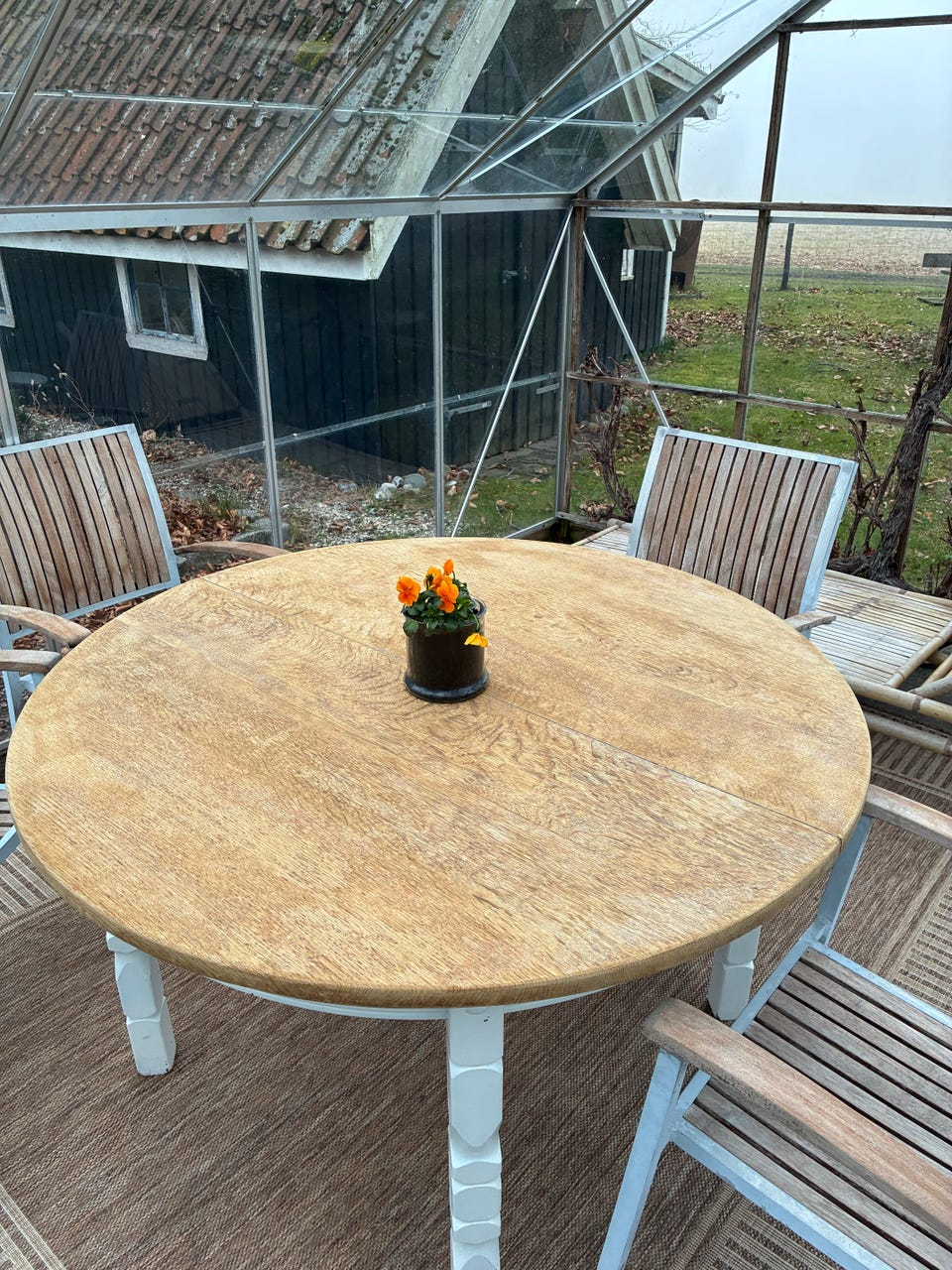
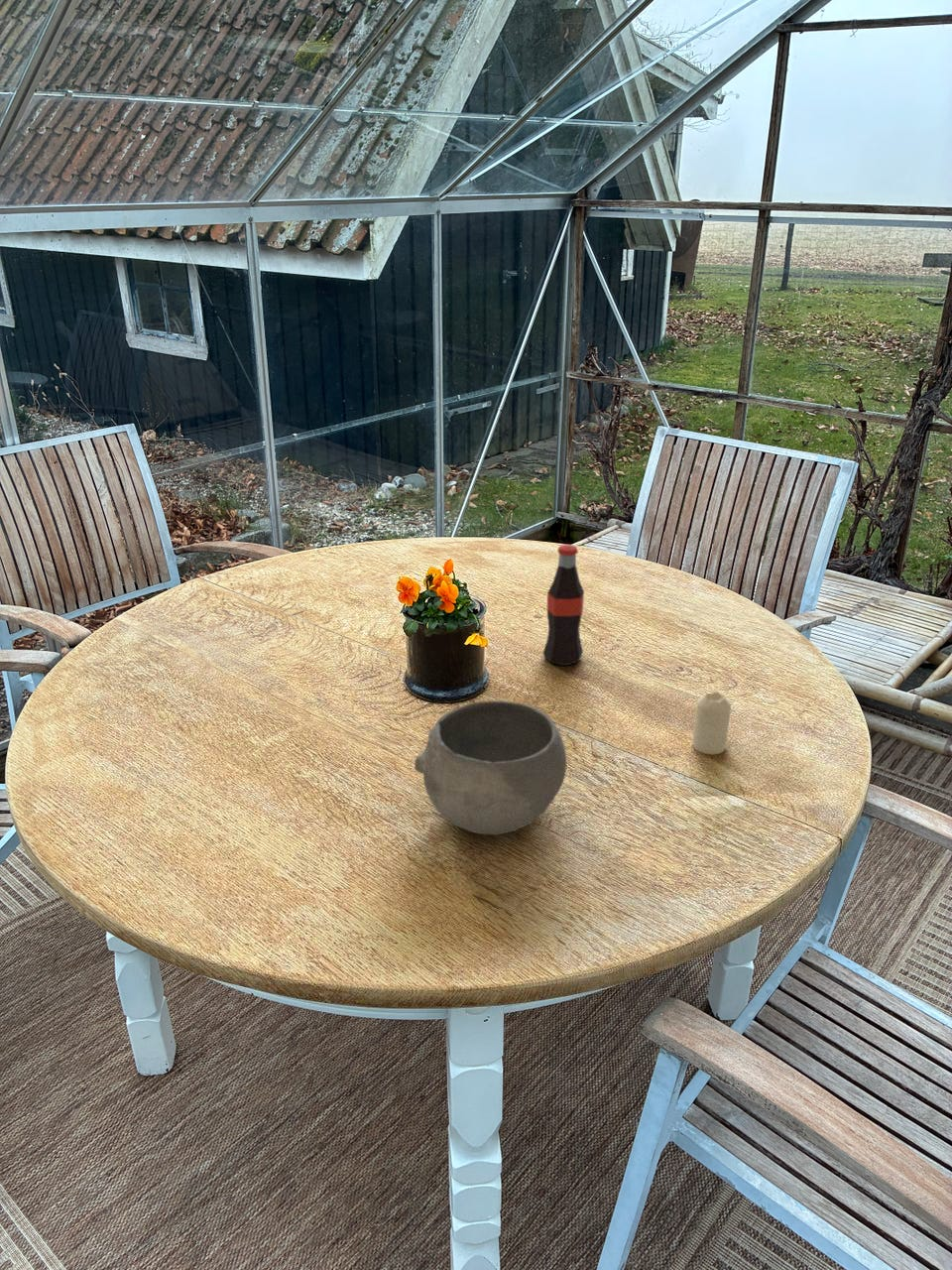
+ bottle [541,544,585,667]
+ bowl [414,699,568,836]
+ candle [691,692,732,755]
